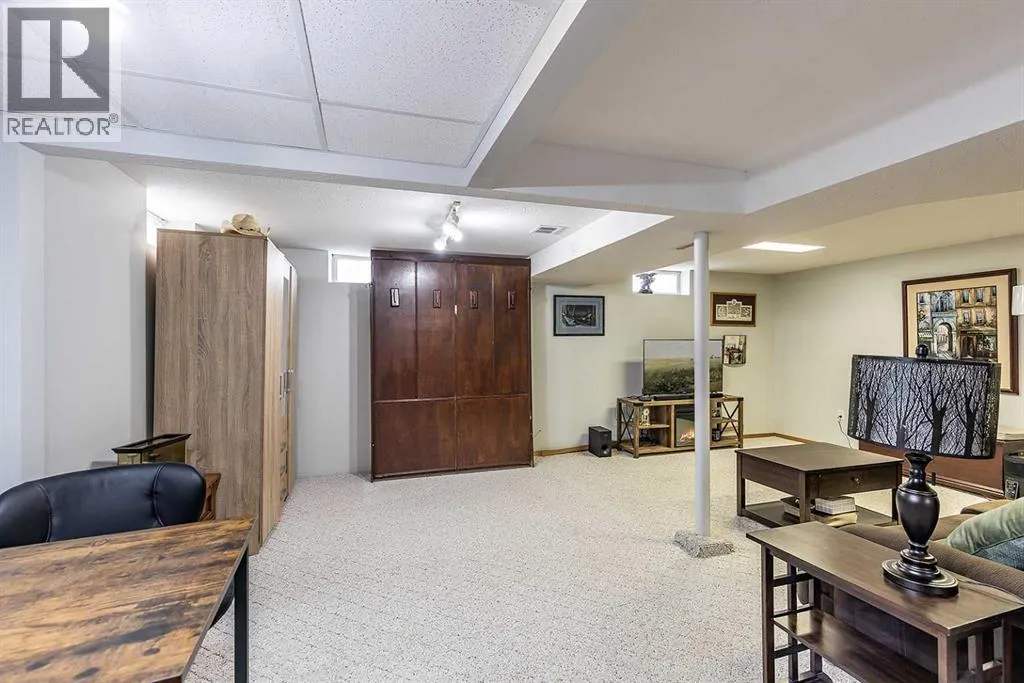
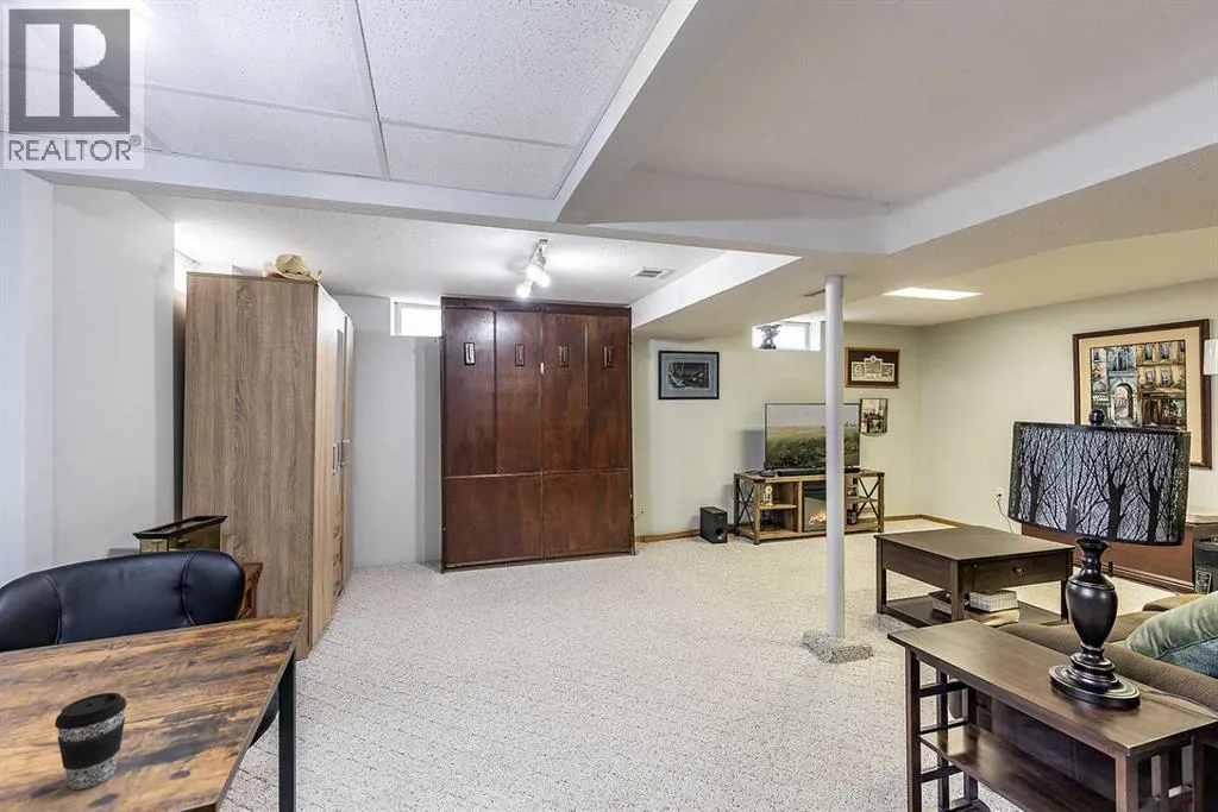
+ coffee cup [54,692,127,791]
